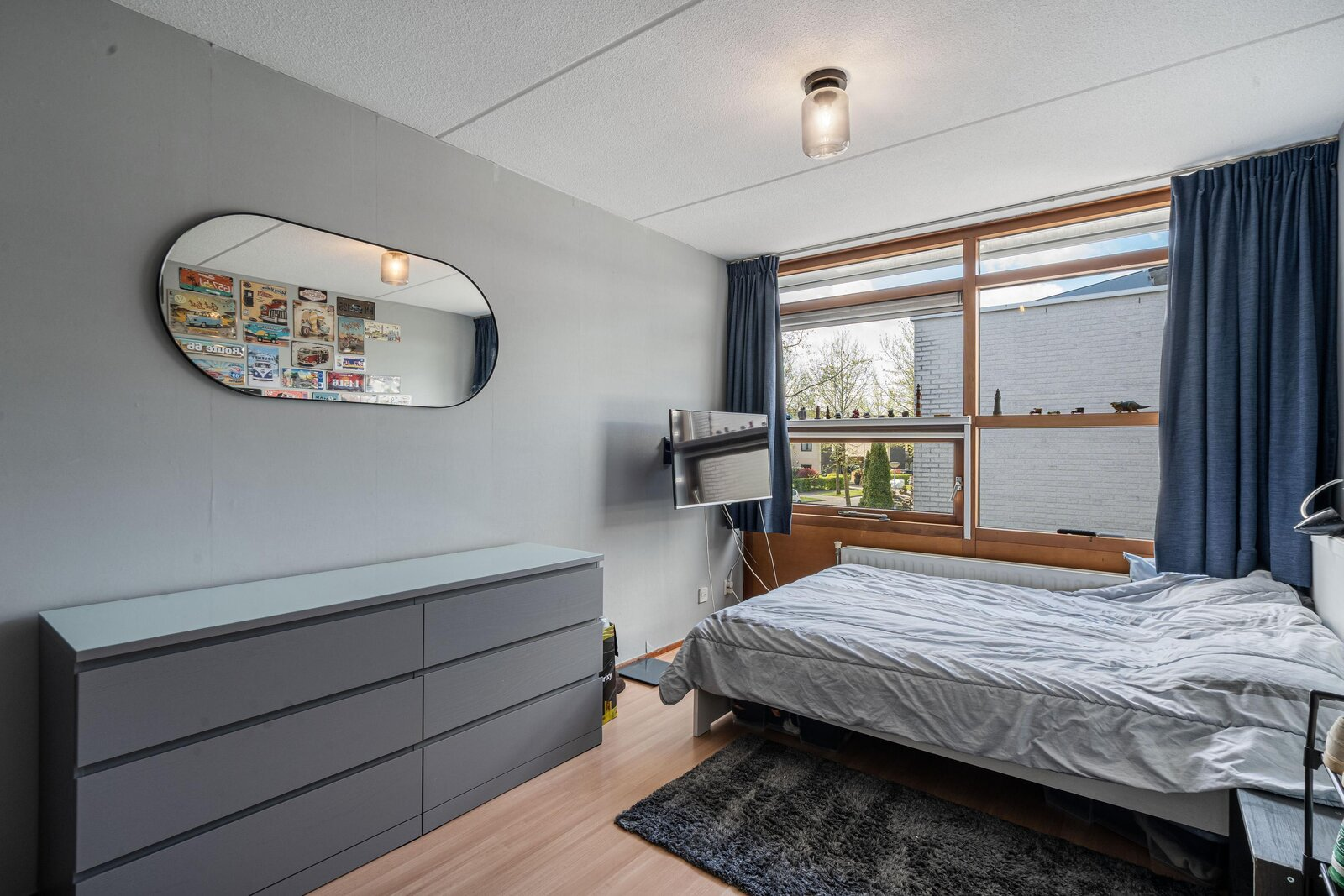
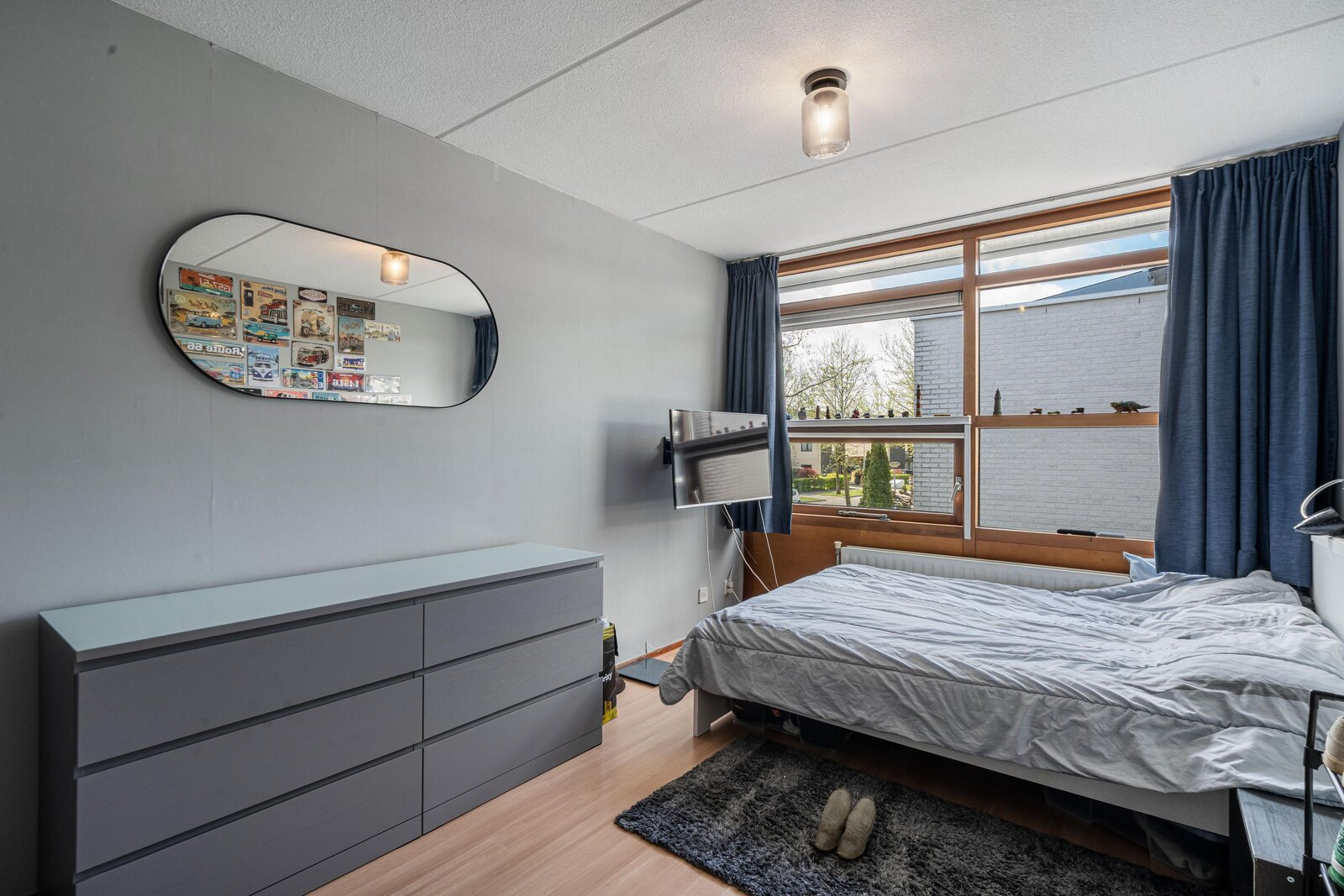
+ slippers [814,787,877,860]
